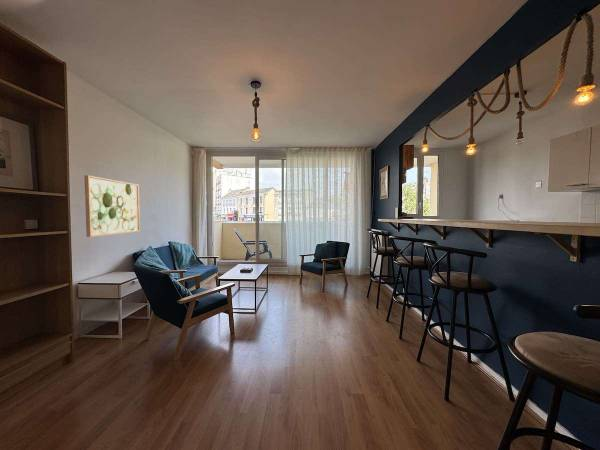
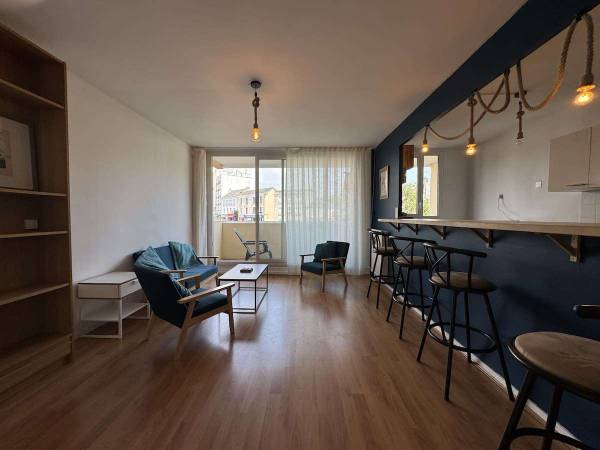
- wall art [83,174,141,238]
